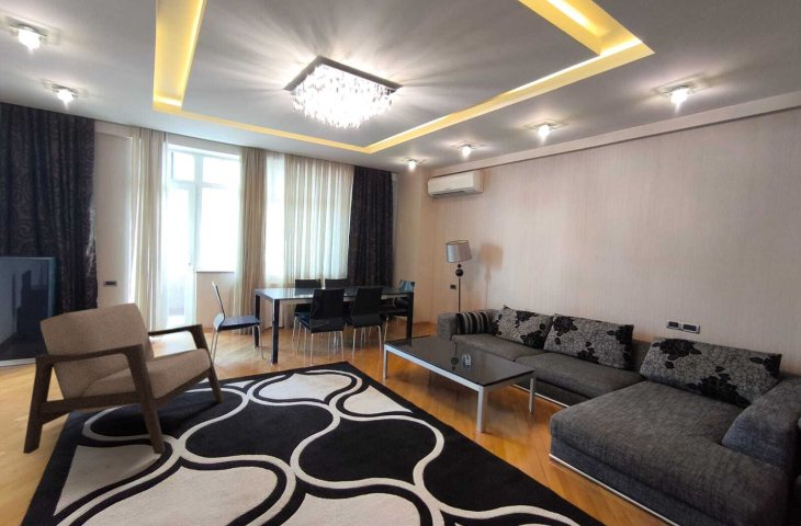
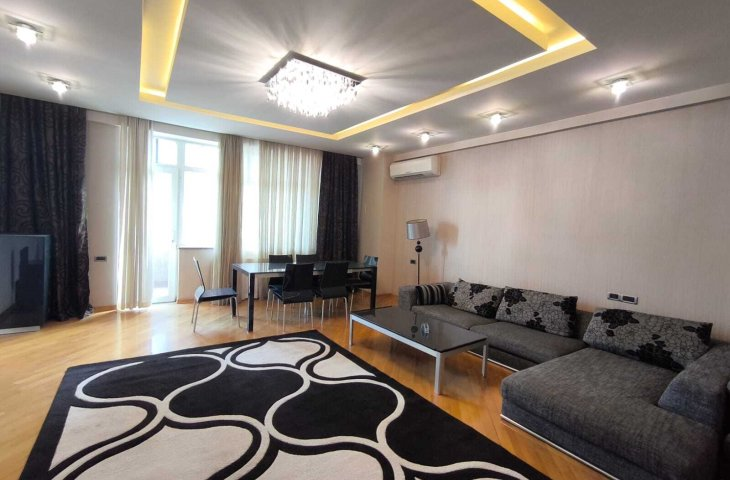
- armchair [22,301,225,456]
